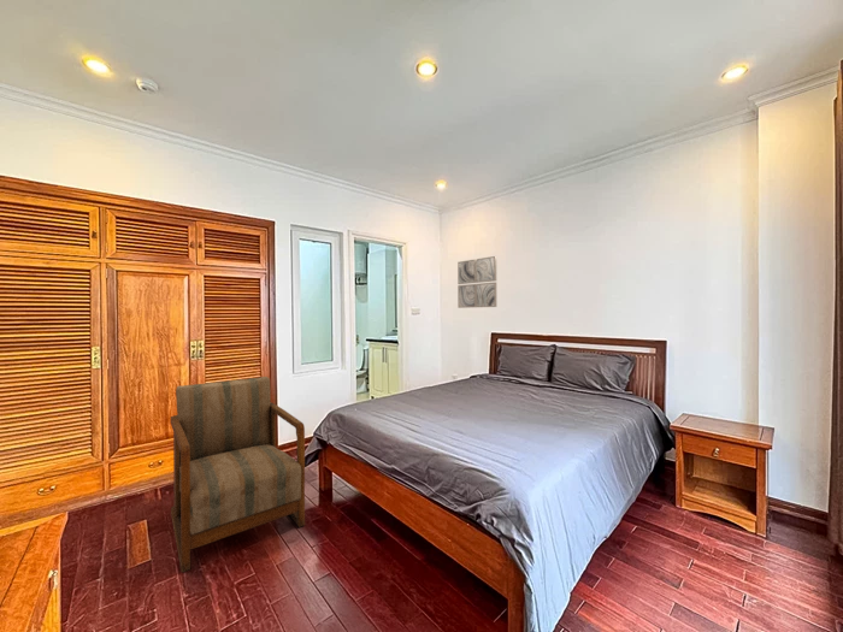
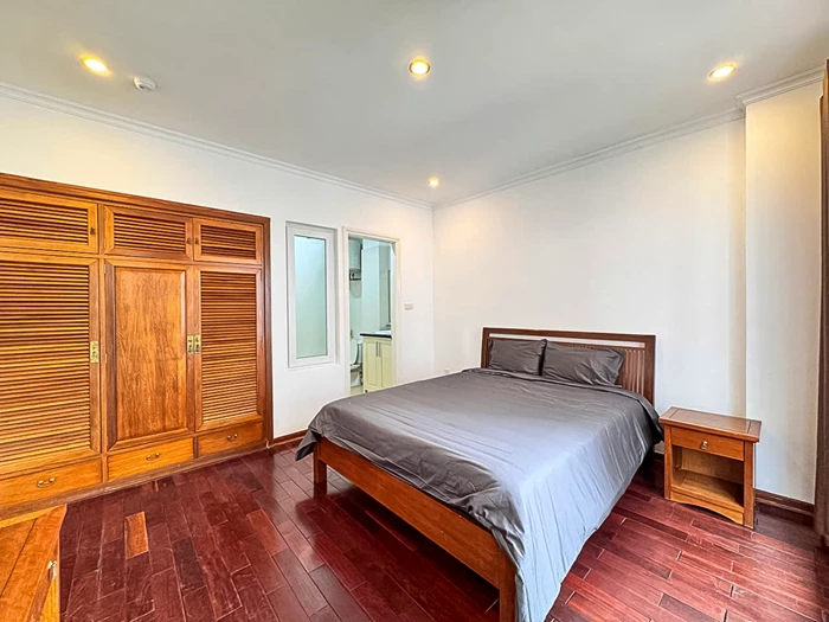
- wall art [456,255,497,309]
- armchair [170,376,306,573]
